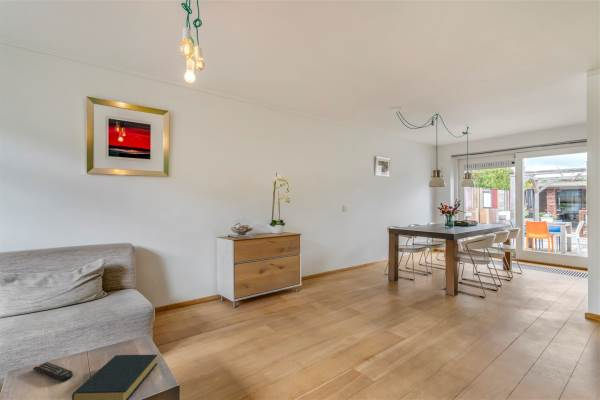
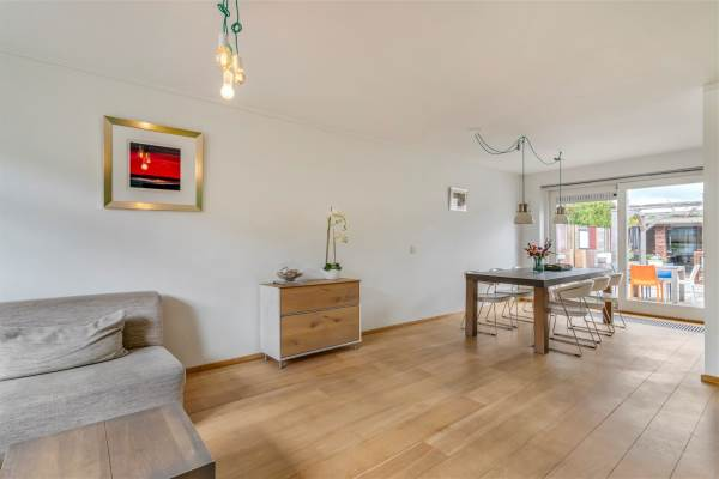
- remote control [32,361,74,382]
- hardback book [71,354,158,400]
